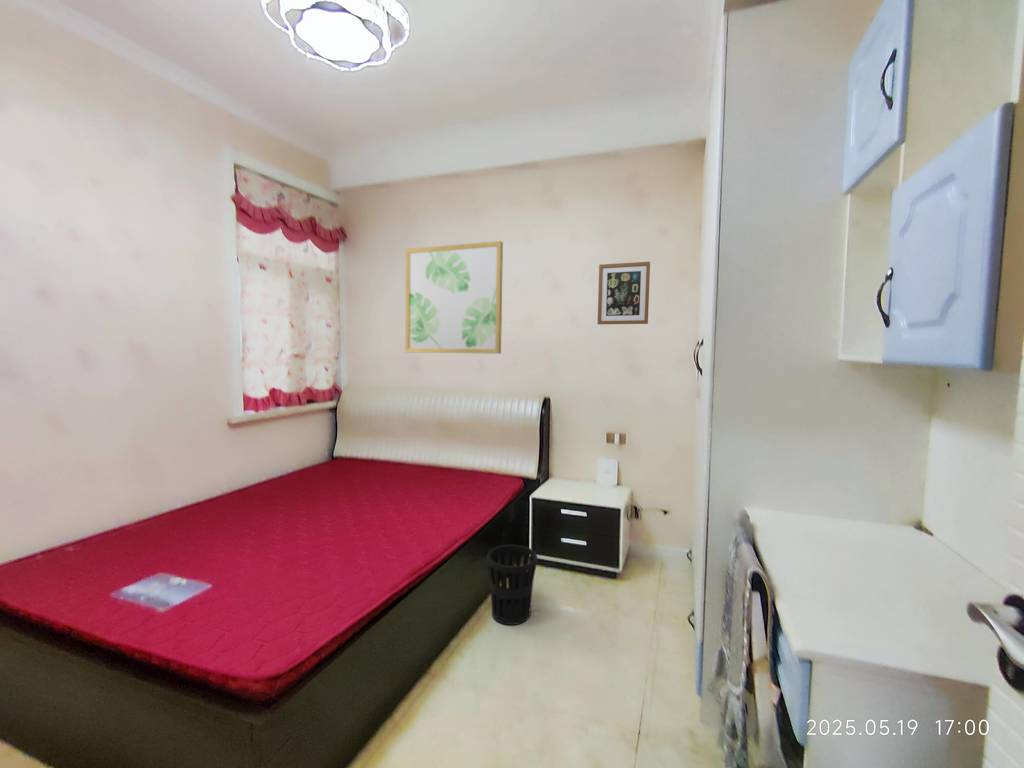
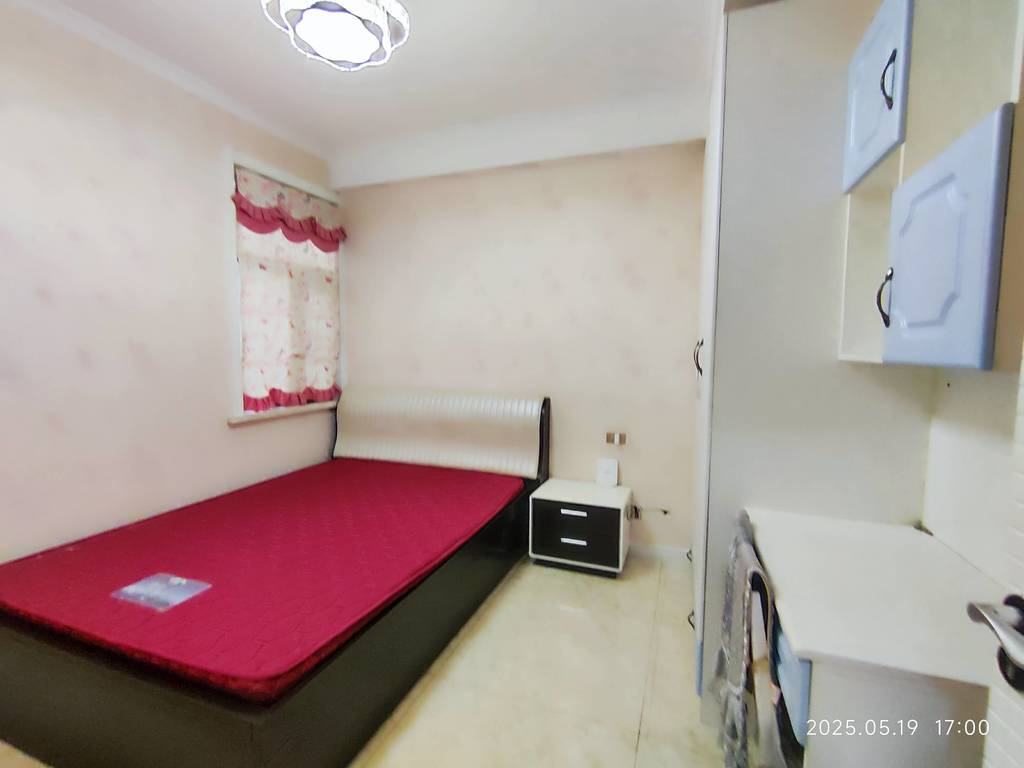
- wall art [404,240,504,355]
- wall art [597,261,651,325]
- wastebasket [486,544,538,626]
